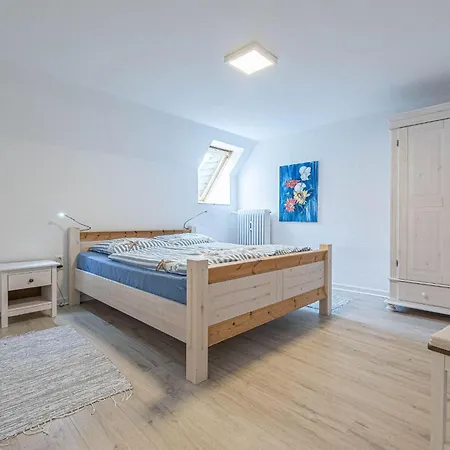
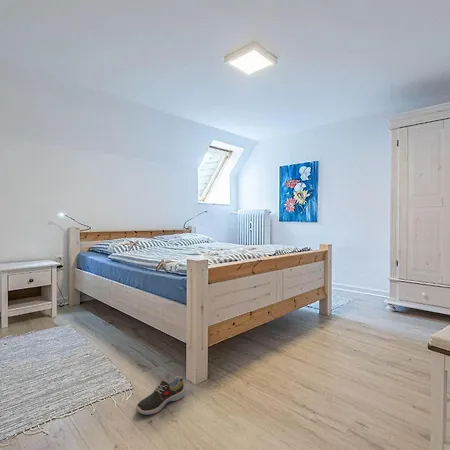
+ shoe [135,375,185,415]
